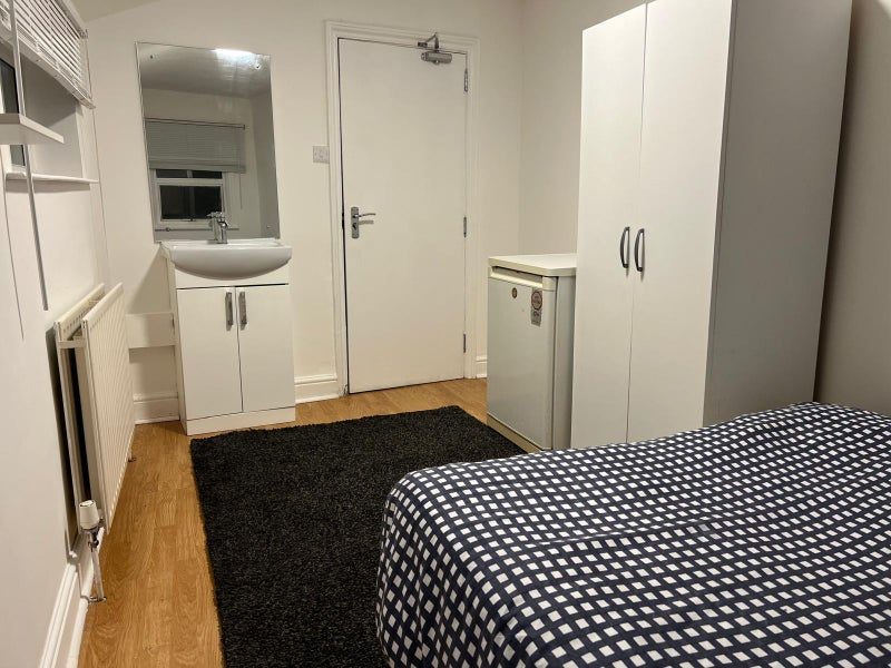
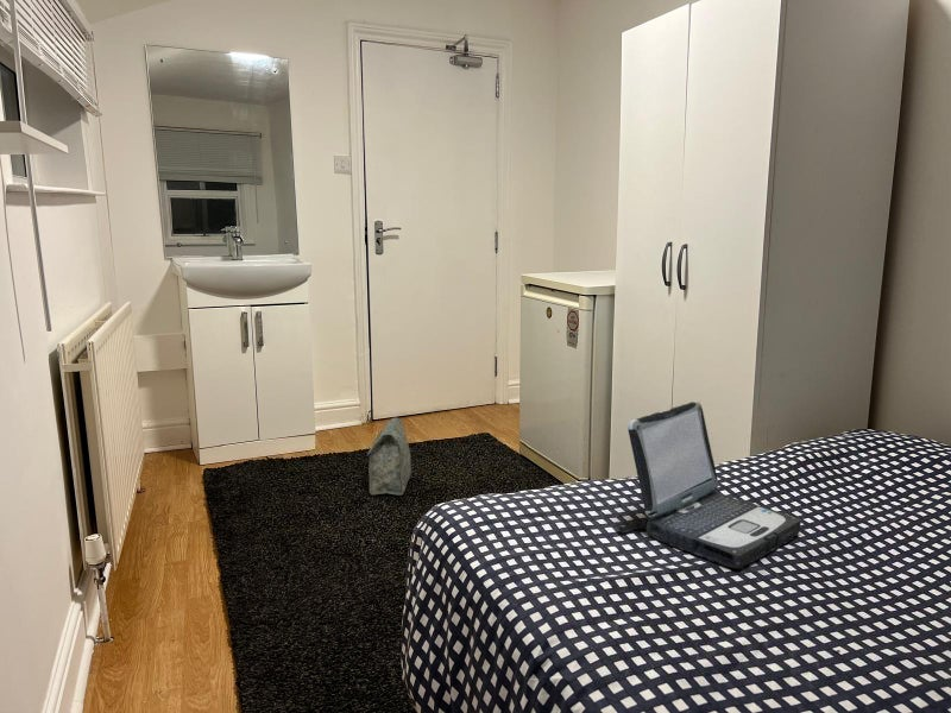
+ laptop [617,400,802,569]
+ bag [366,417,412,497]
